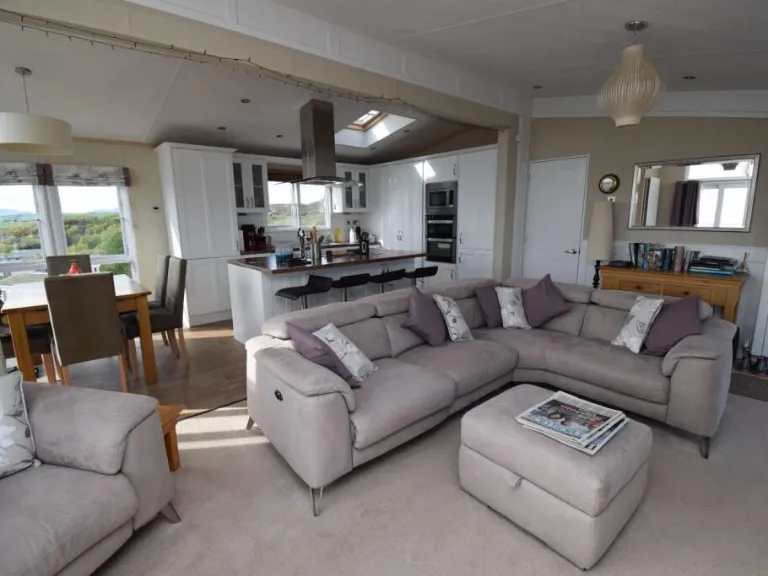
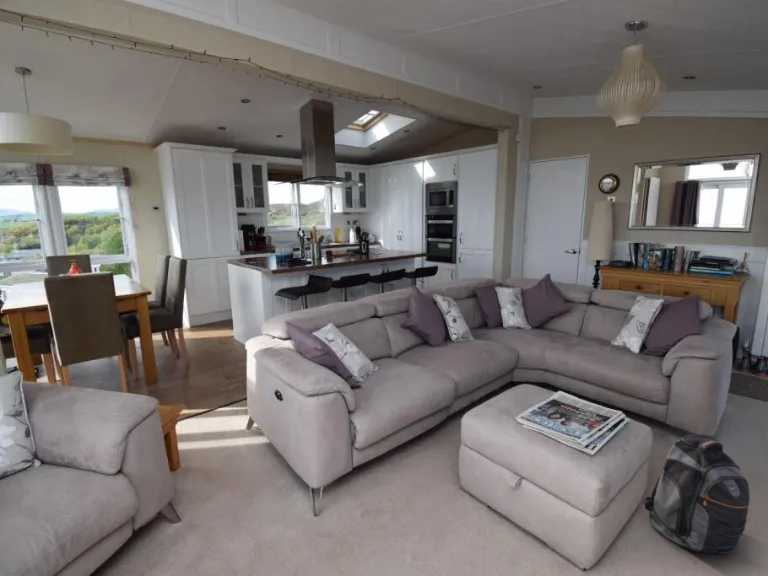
+ backpack [642,433,751,555]
